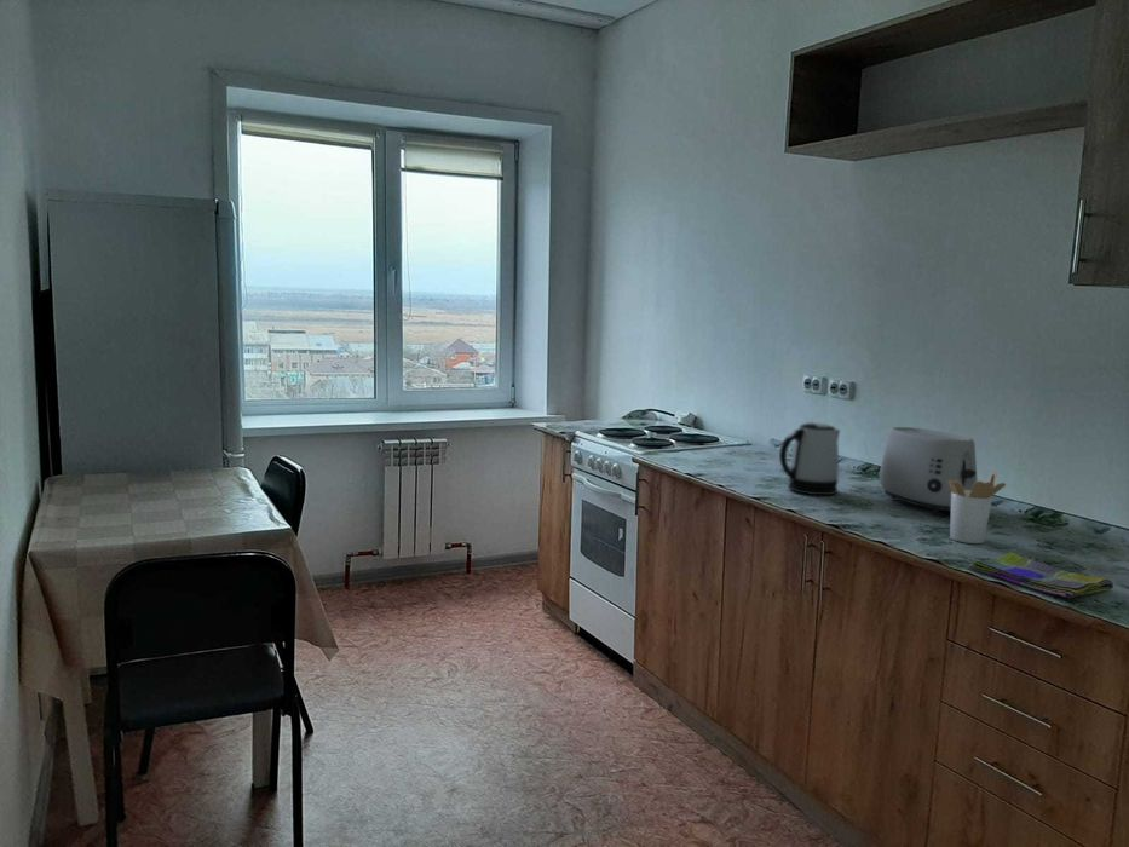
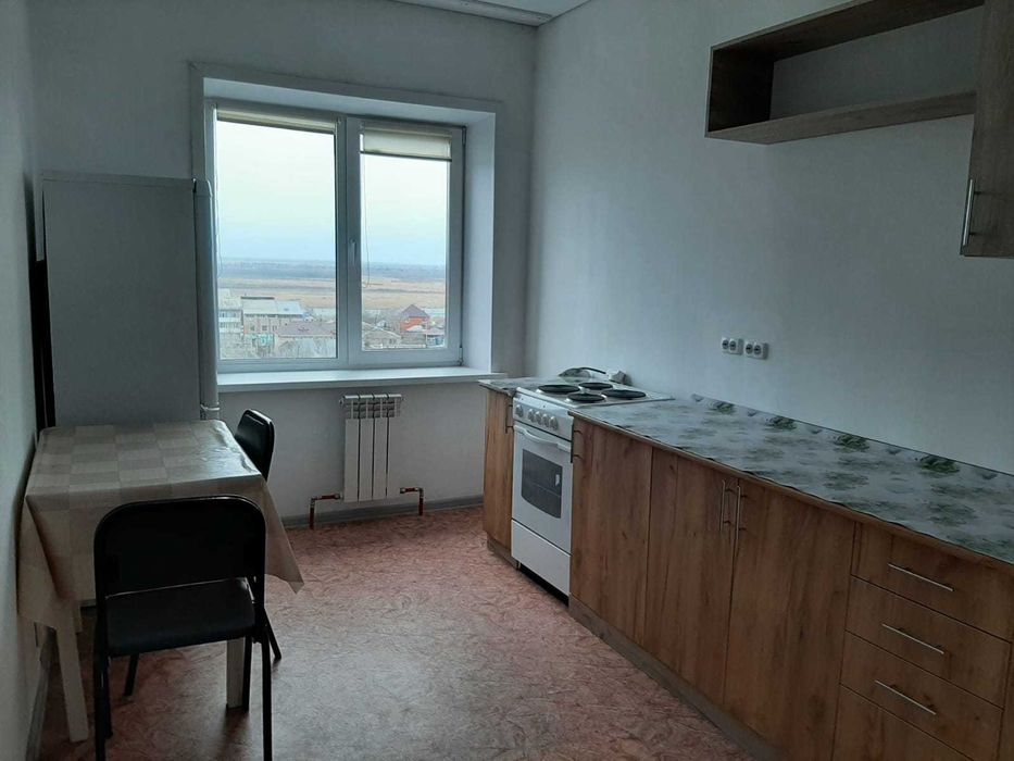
- kettle [778,421,841,496]
- dish towel [968,552,1114,599]
- toaster [879,426,978,514]
- utensil holder [949,472,1007,544]
